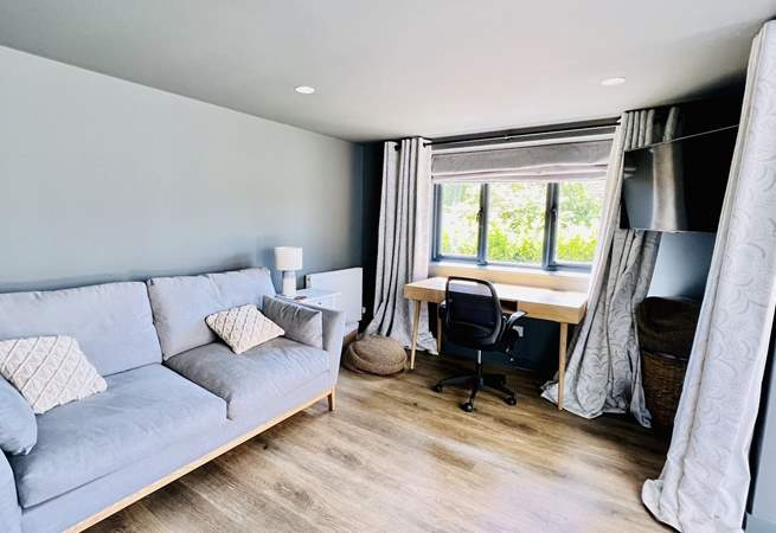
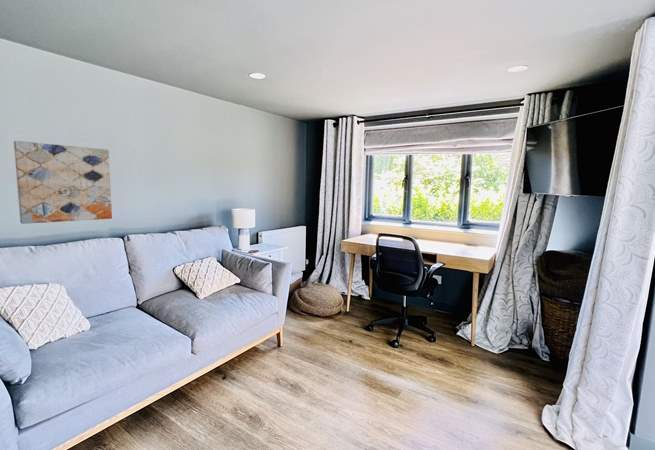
+ wall art [13,140,113,225]
